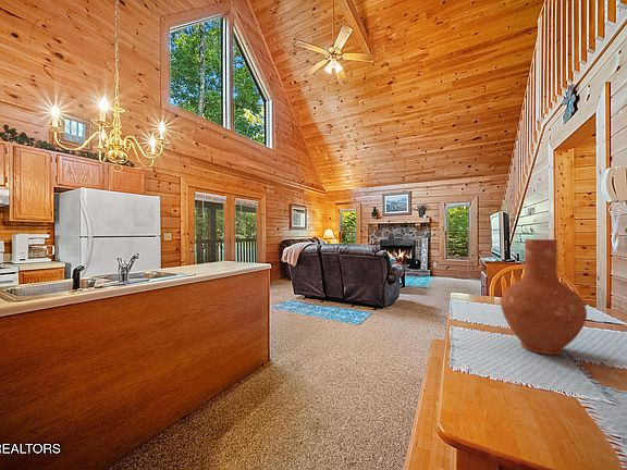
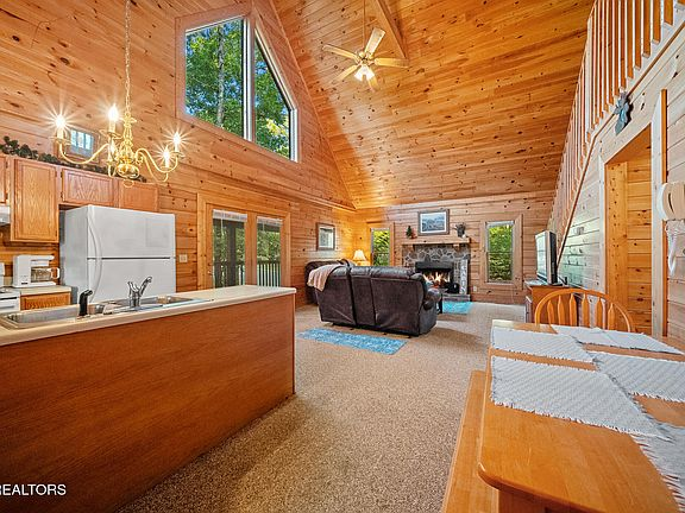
- vase [500,238,588,356]
